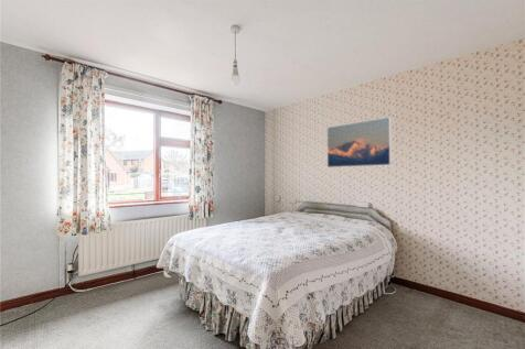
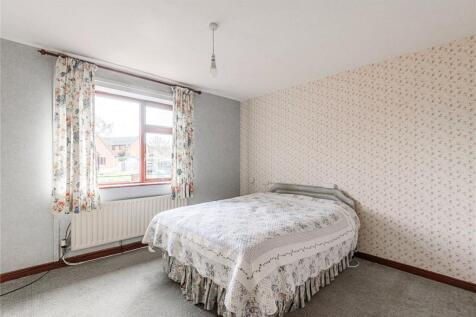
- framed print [326,116,393,168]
